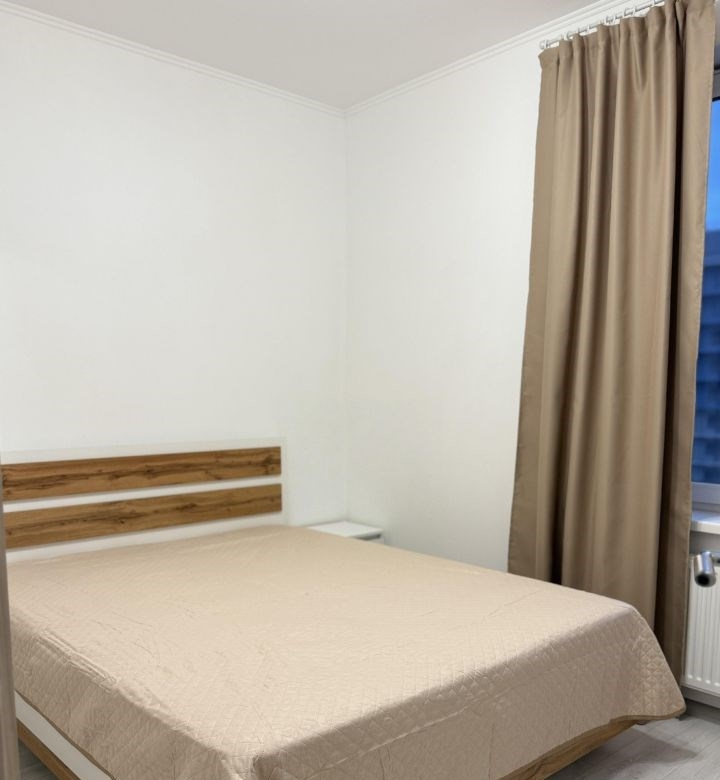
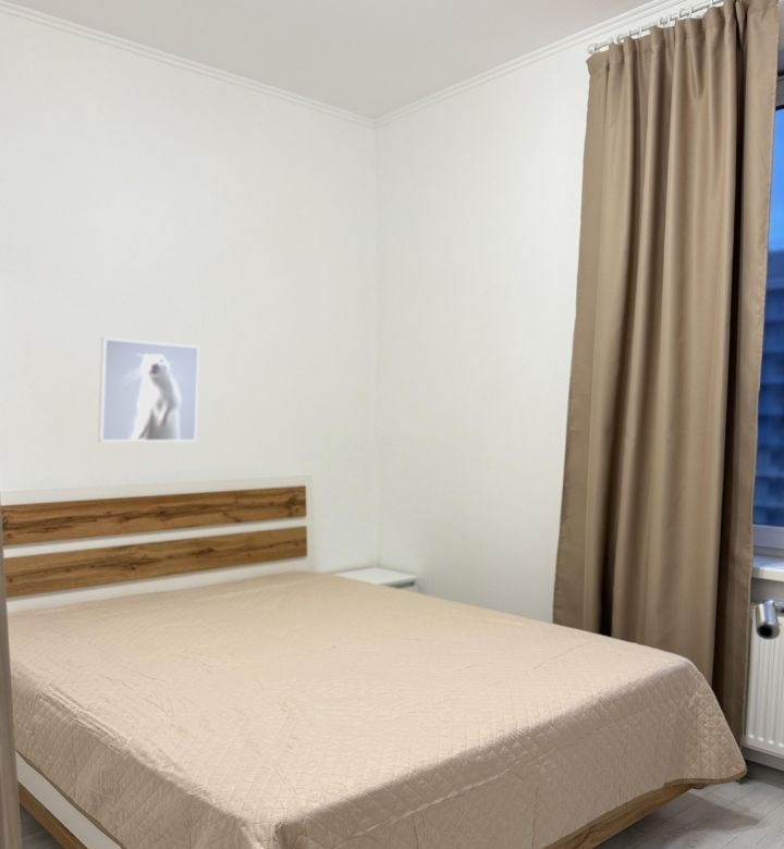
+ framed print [97,337,200,443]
